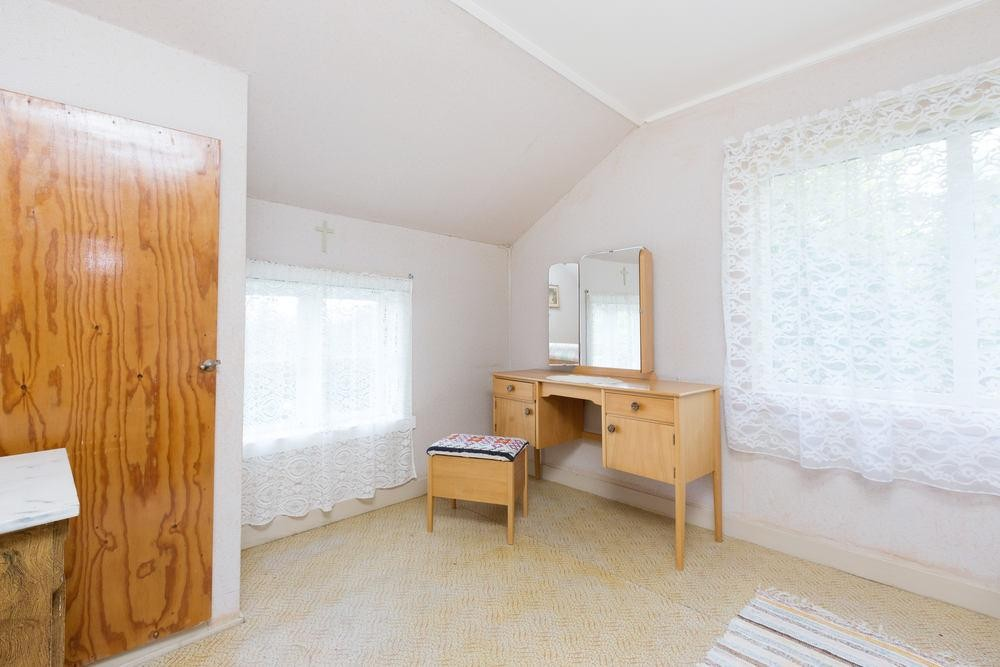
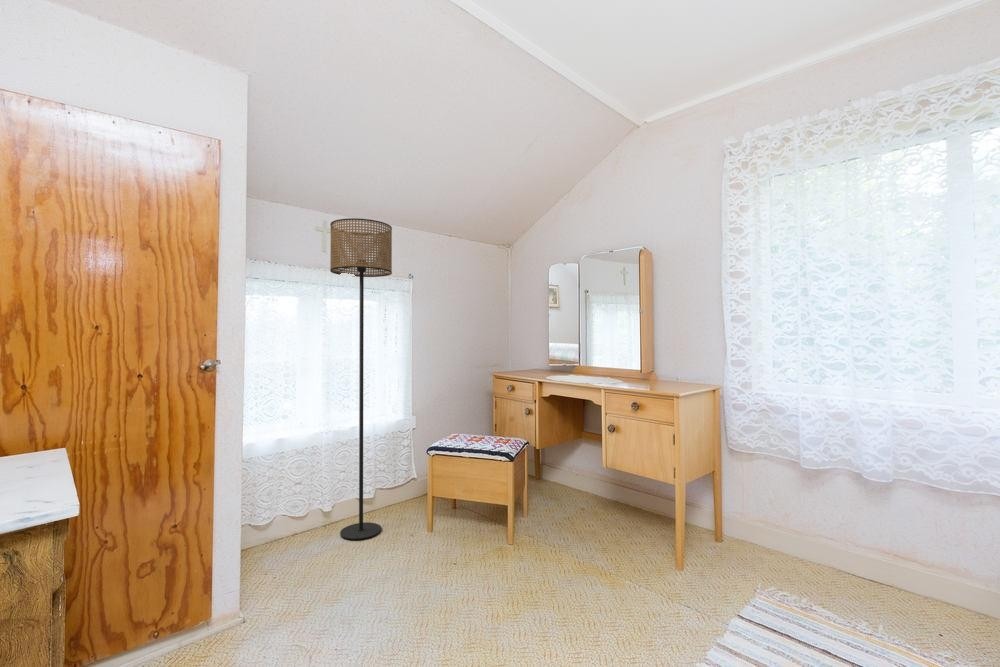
+ floor lamp [329,217,393,541]
